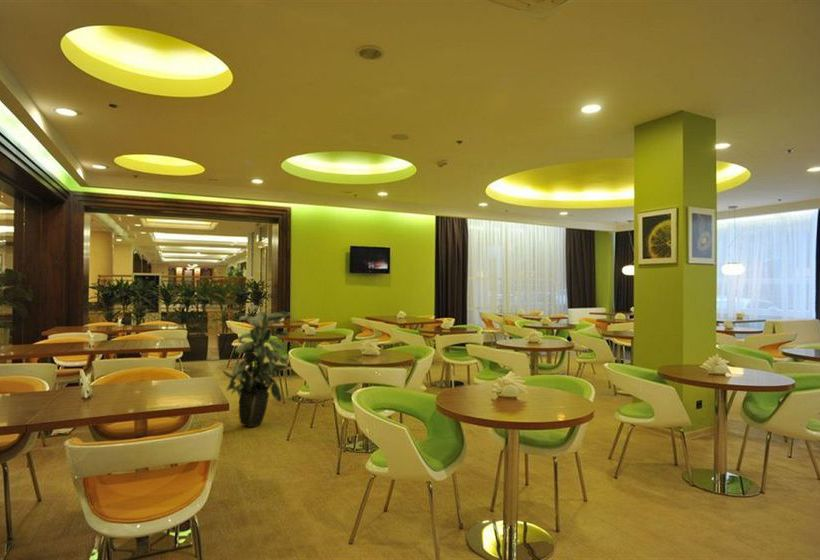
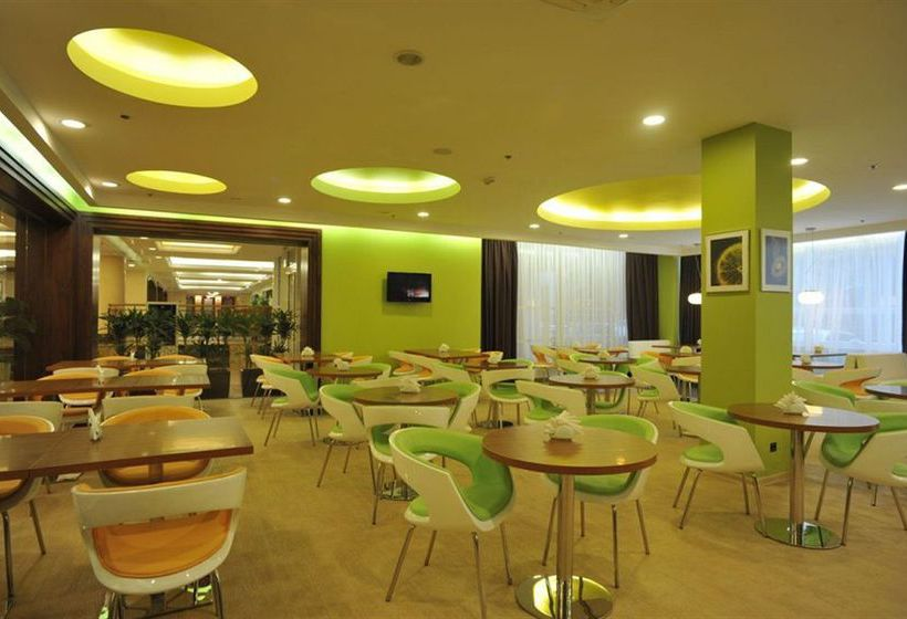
- indoor plant [221,304,294,429]
